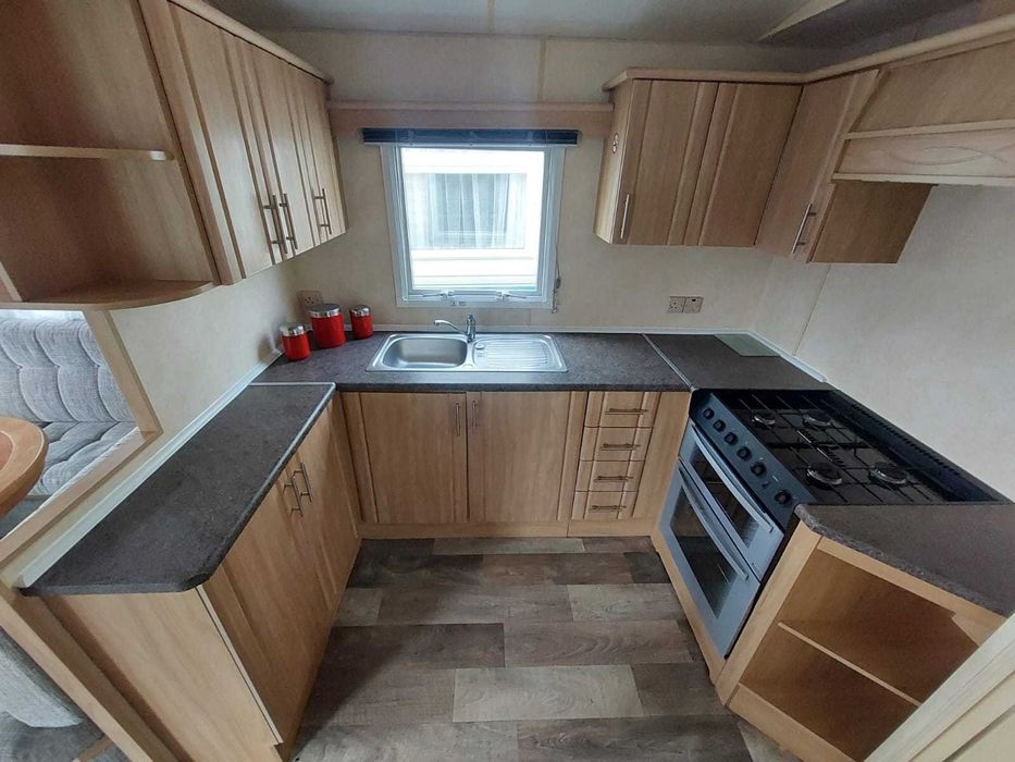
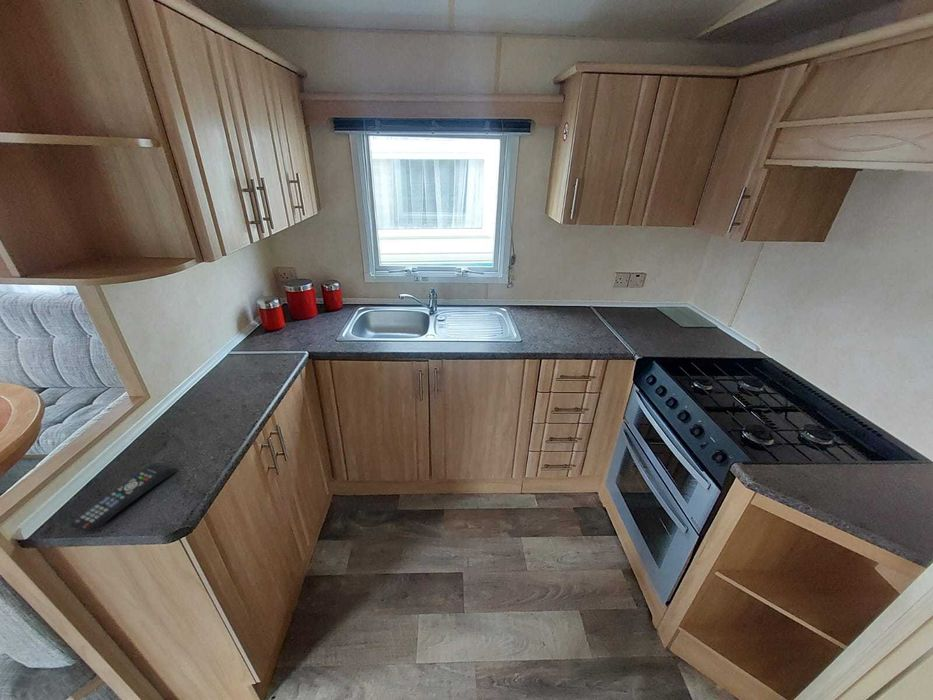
+ remote control [69,462,179,533]
